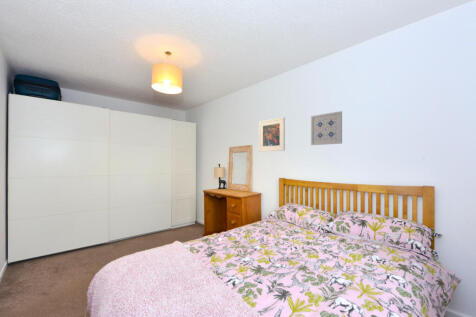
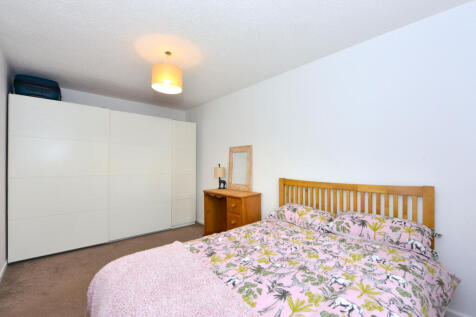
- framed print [258,116,286,153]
- wall art [310,110,343,146]
